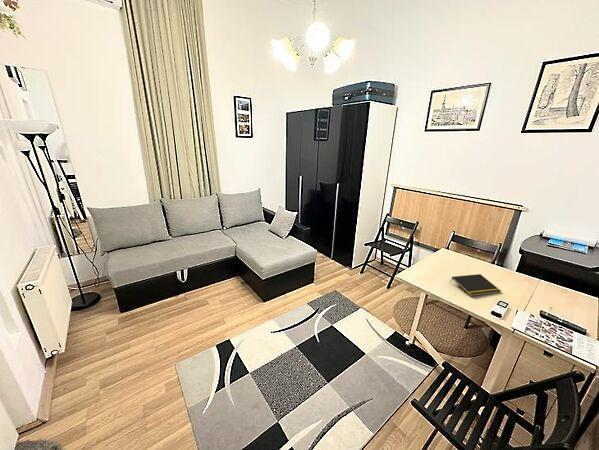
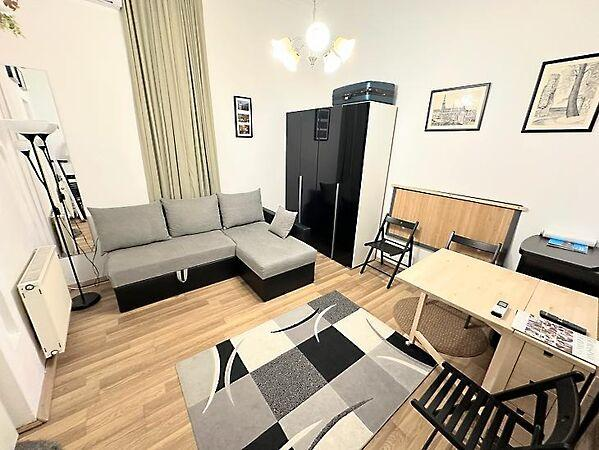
- notepad [449,273,502,297]
